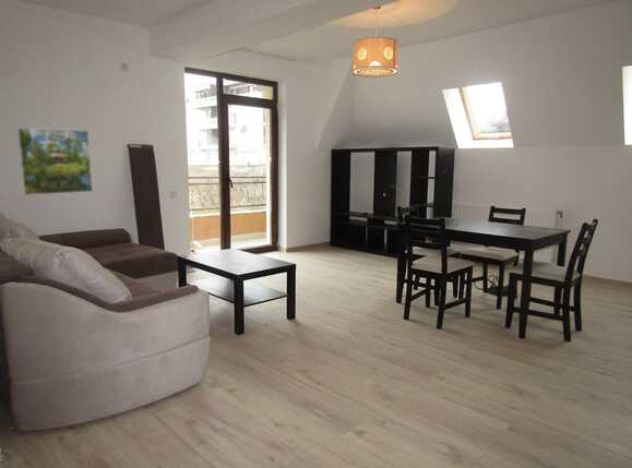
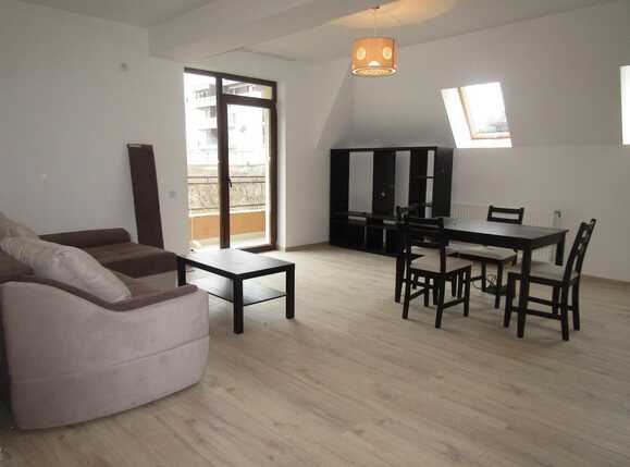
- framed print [15,127,94,196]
